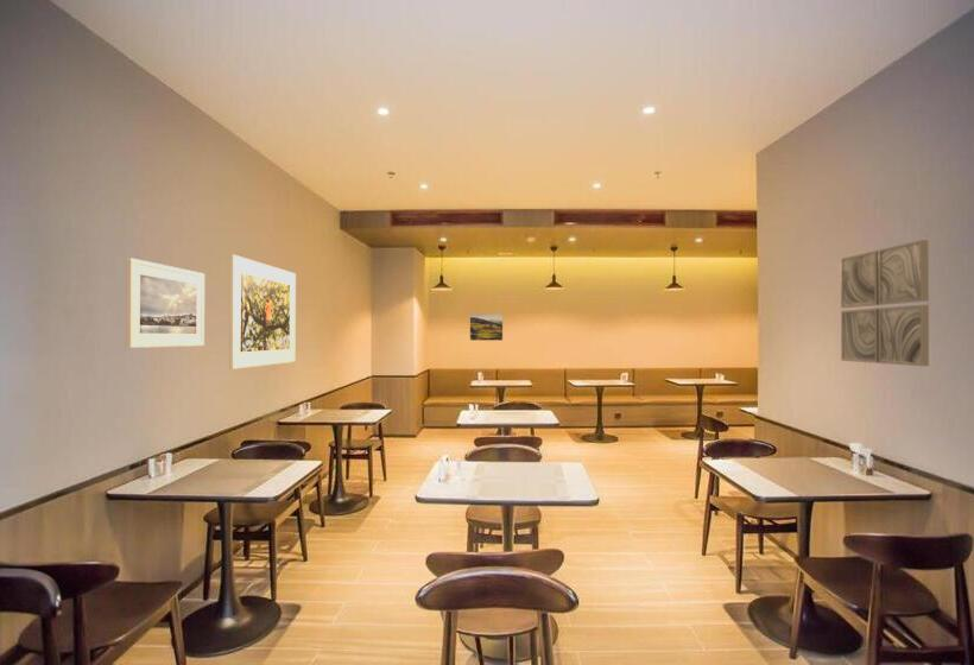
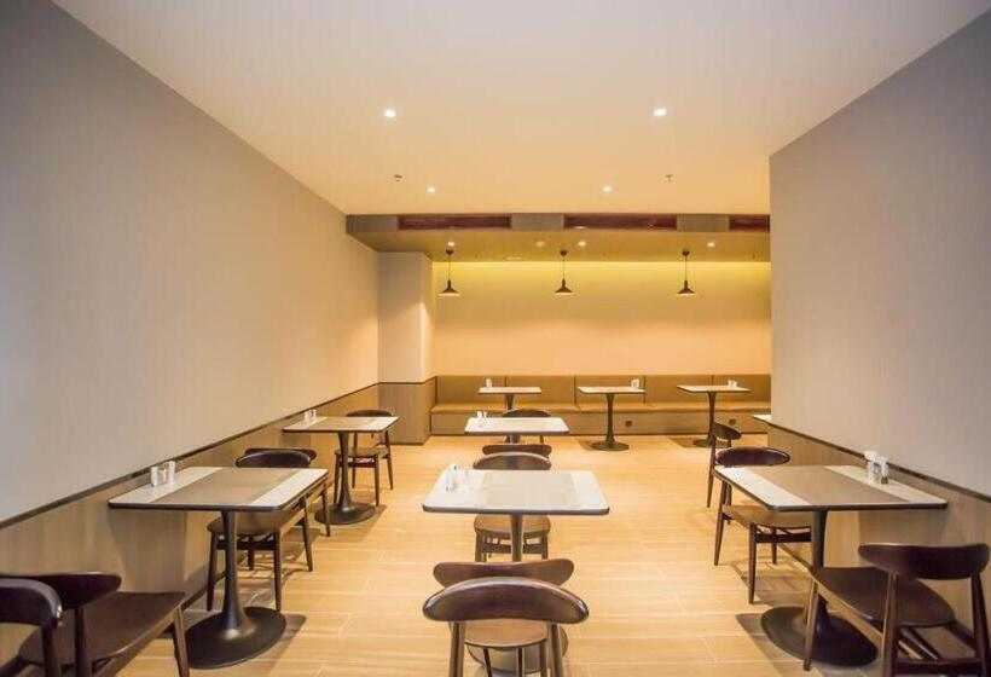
- wall art [840,239,930,367]
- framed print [228,253,297,370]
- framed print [469,312,504,342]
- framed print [125,256,205,349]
